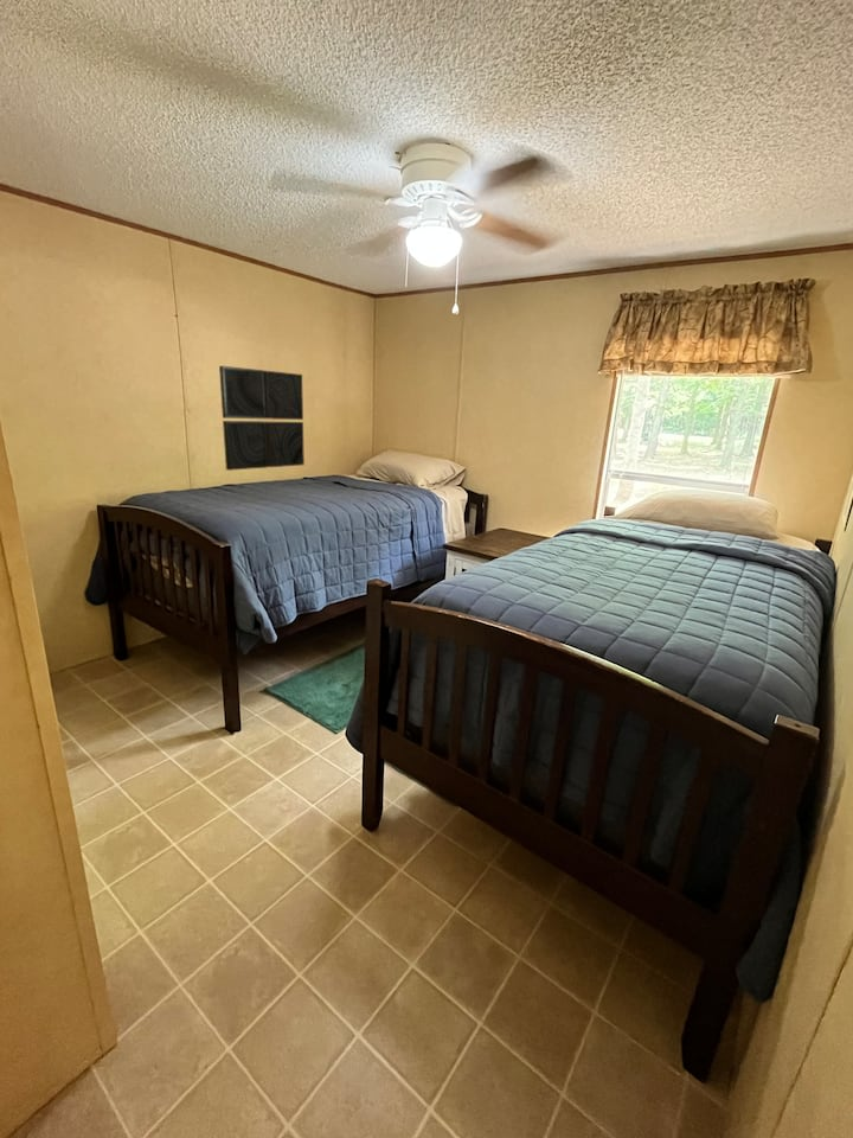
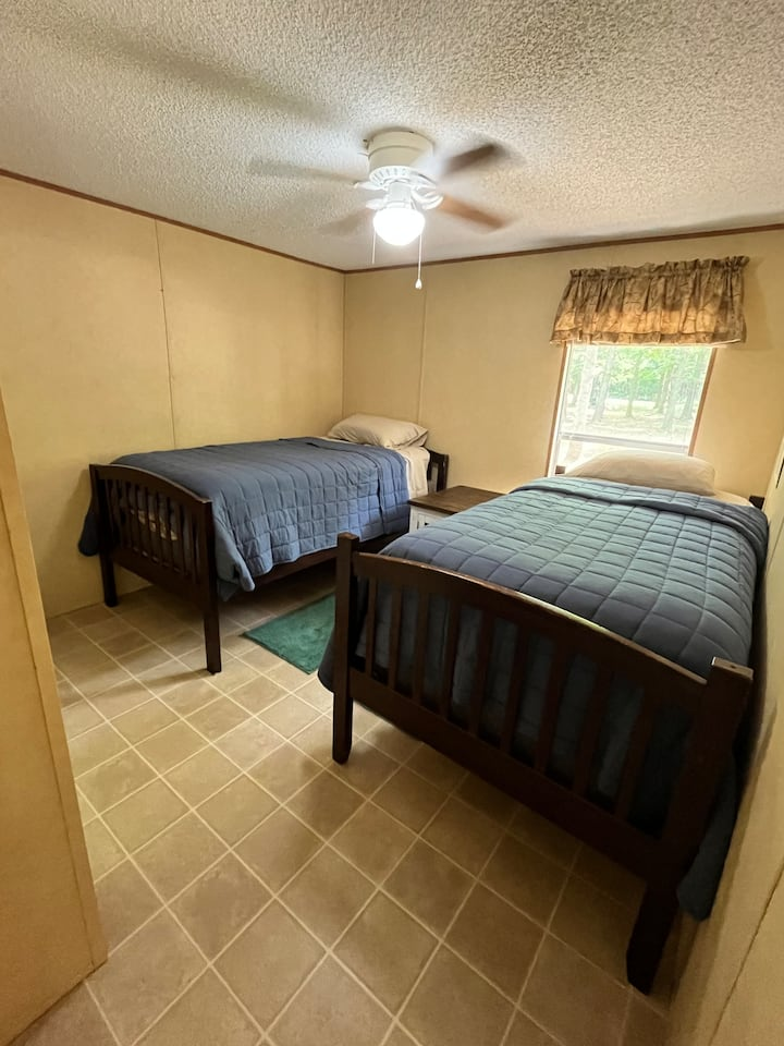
- wall art [218,365,306,472]
